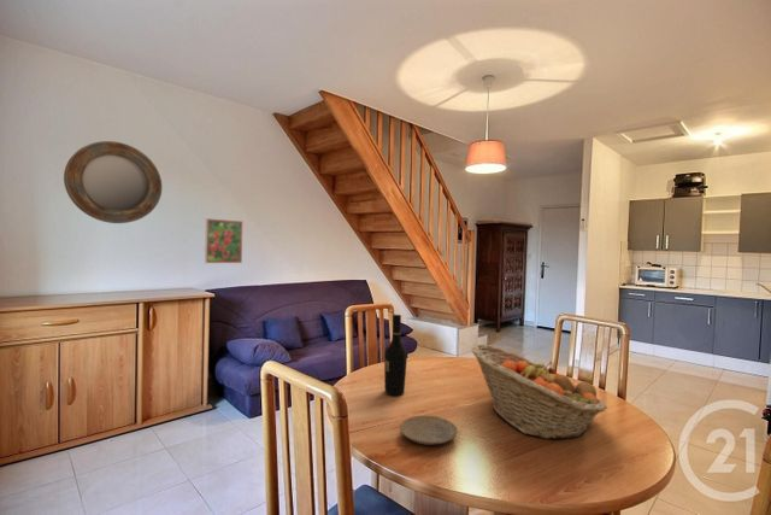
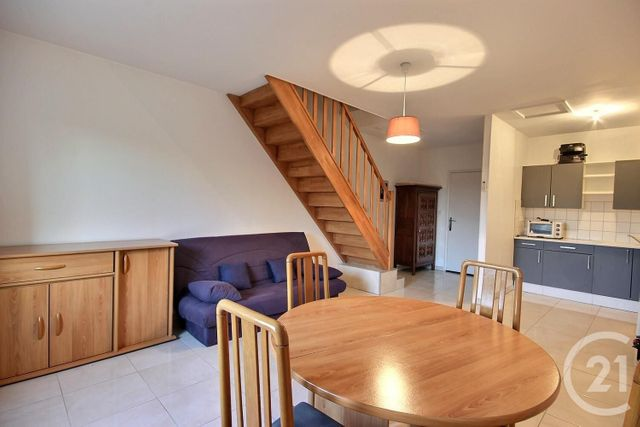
- fruit basket [471,343,608,440]
- wine bottle [383,314,408,397]
- plate [399,415,459,446]
- home mirror [63,140,163,224]
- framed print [204,217,245,264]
